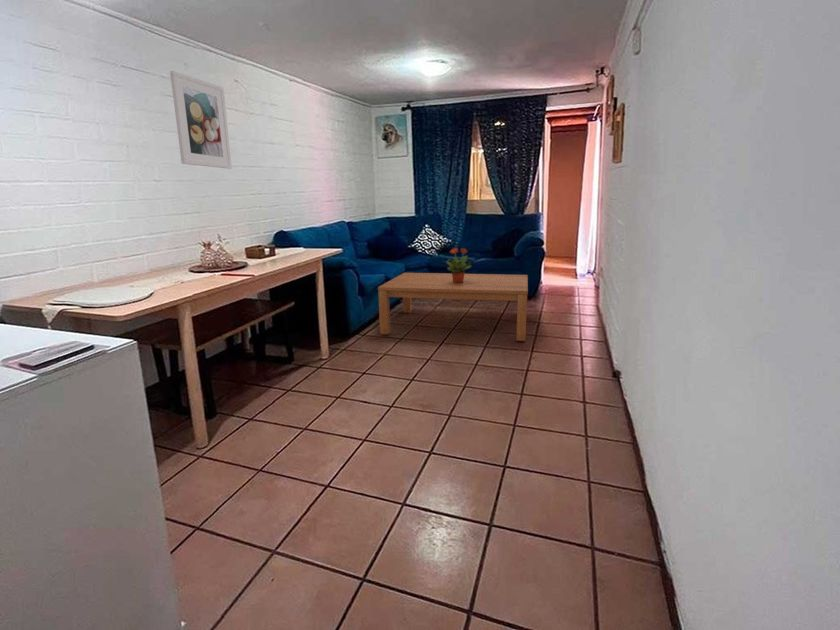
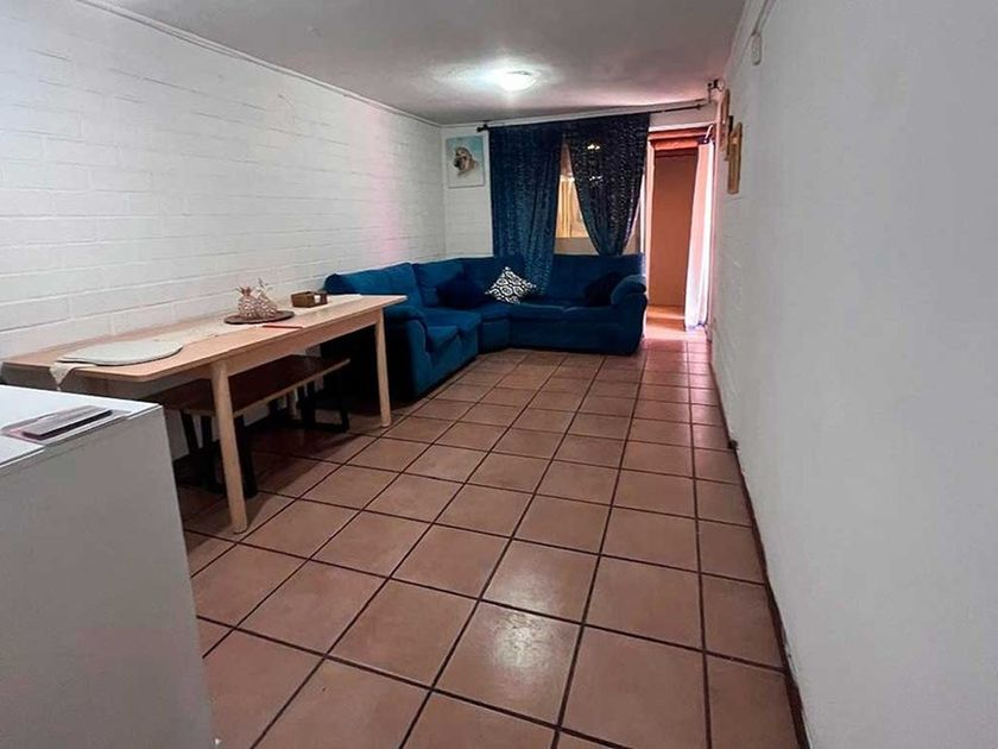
- potted plant [441,247,475,283]
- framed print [169,70,233,170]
- coffee table [377,272,529,342]
